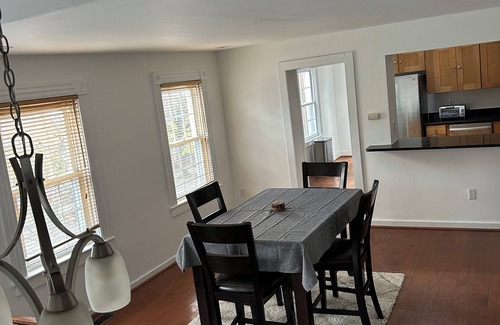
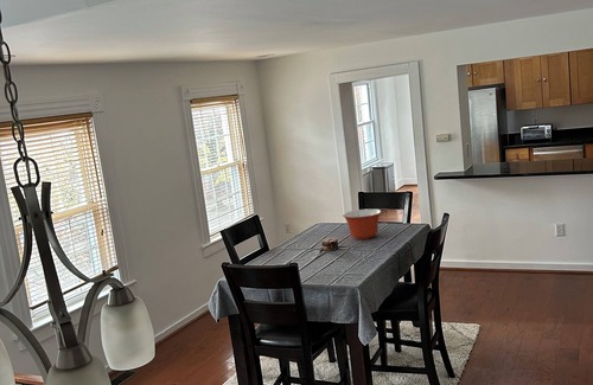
+ mixing bowl [342,208,383,240]
